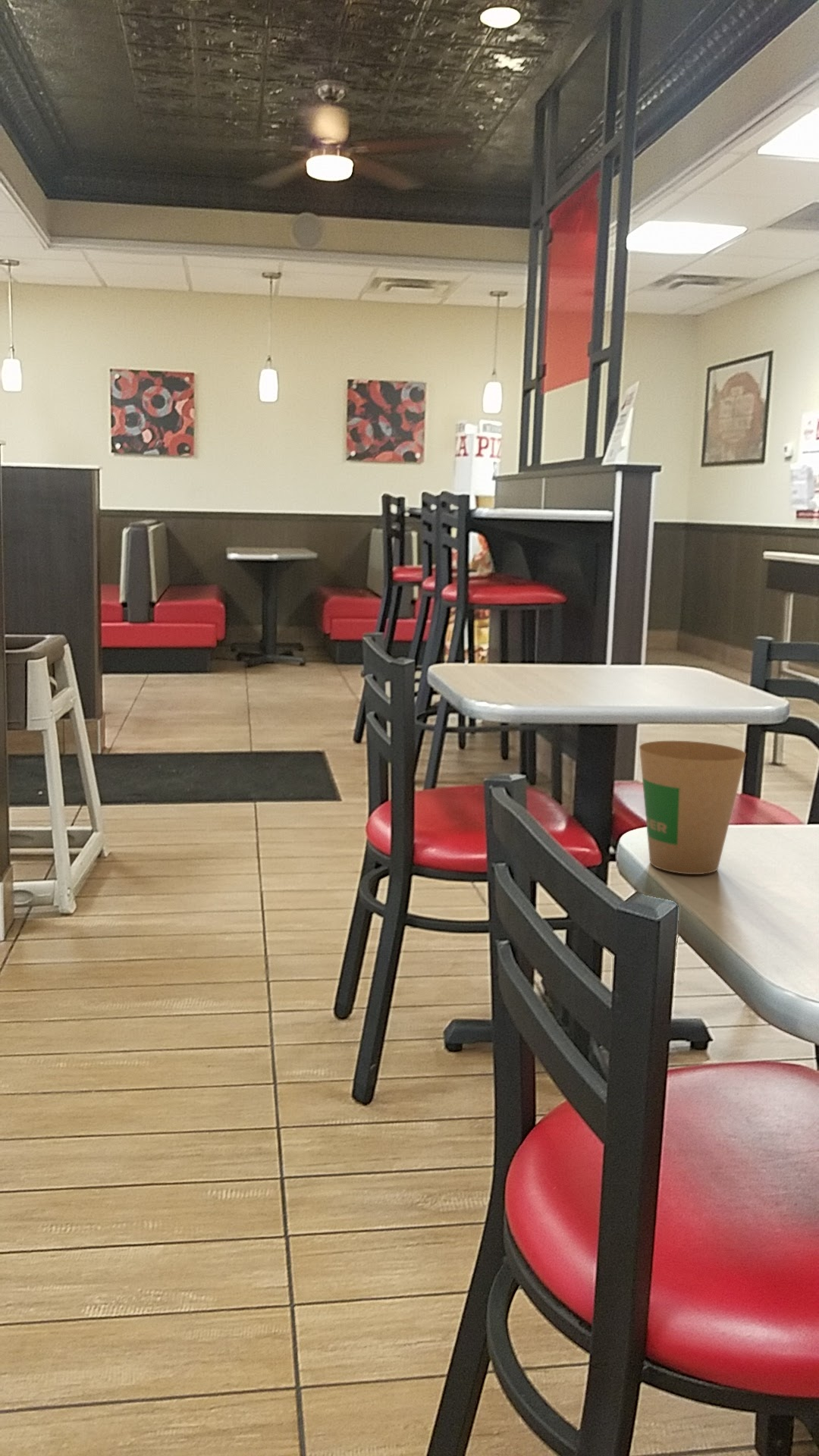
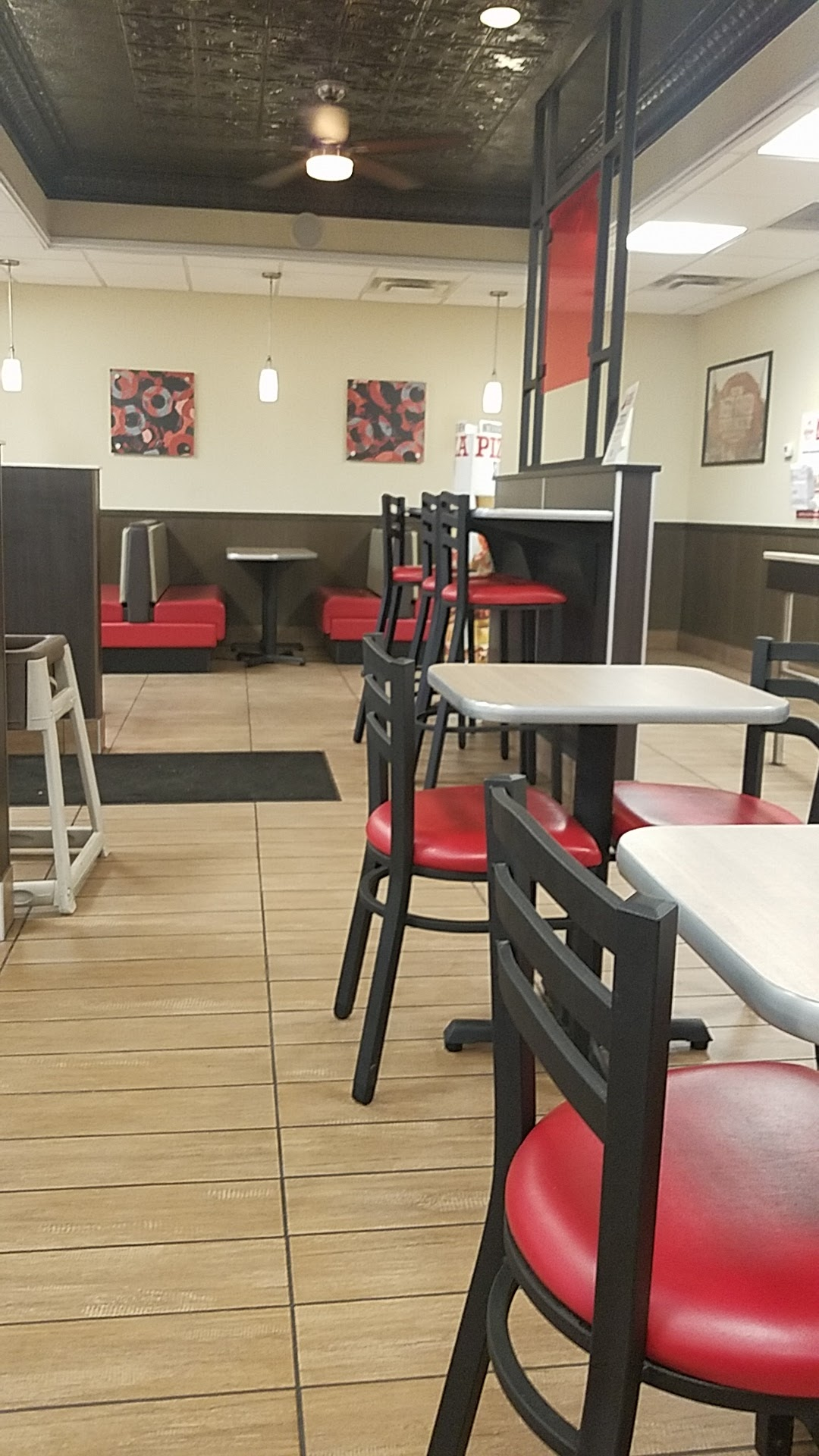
- paper cup [639,740,747,875]
